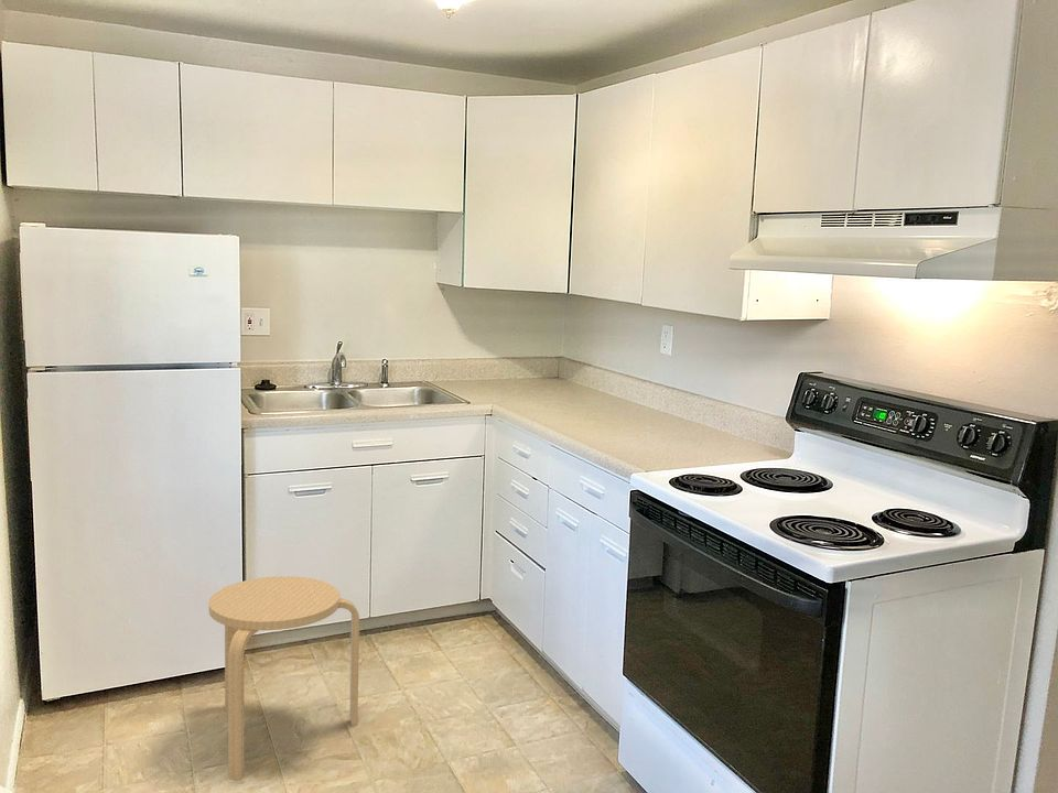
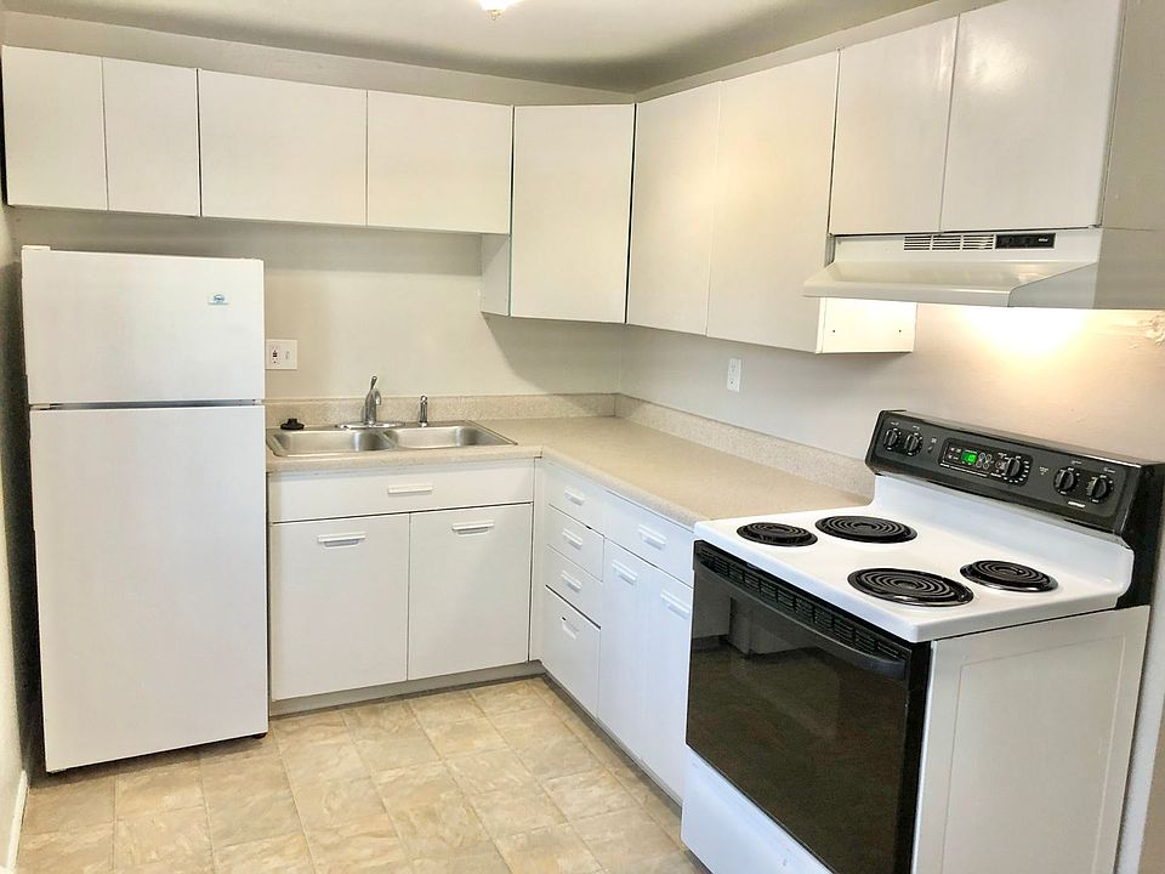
- stool [207,575,360,782]
